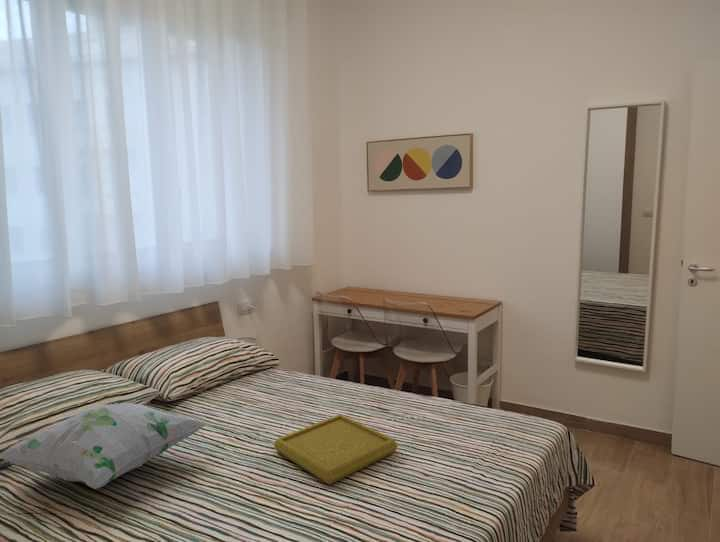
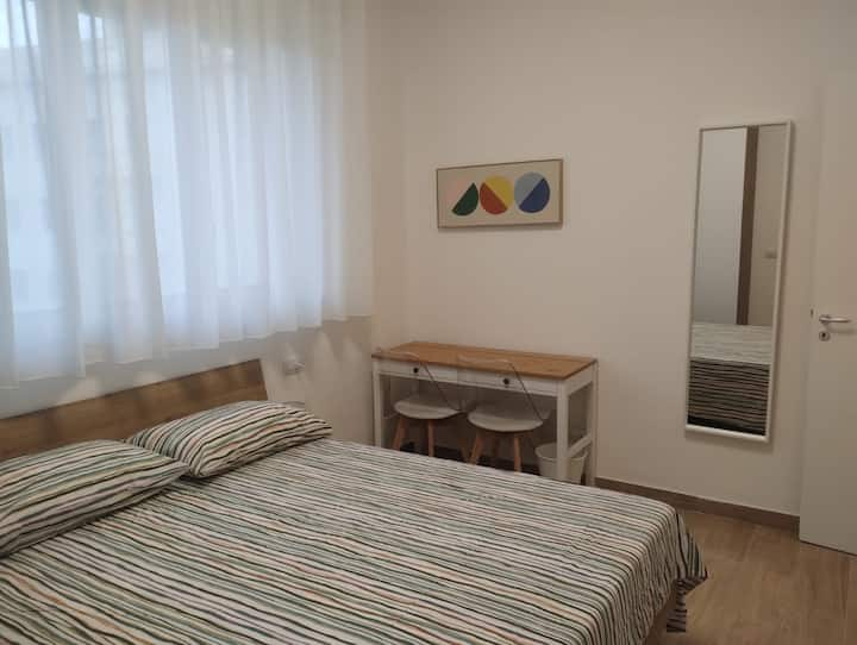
- serving tray [273,414,398,485]
- decorative pillow [0,401,209,490]
